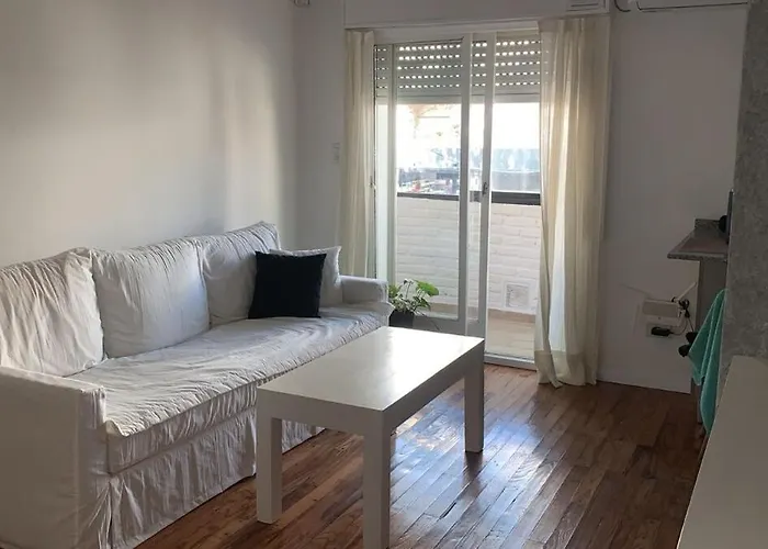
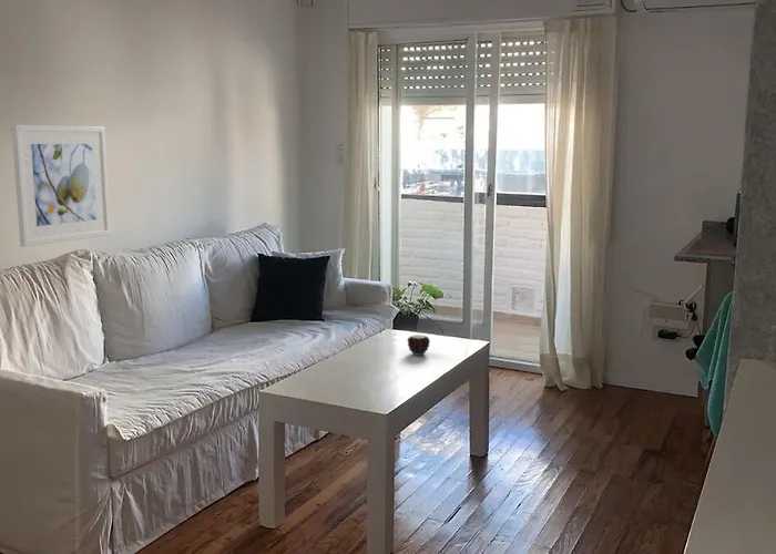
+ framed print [10,124,112,248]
+ candle [406,334,431,357]
